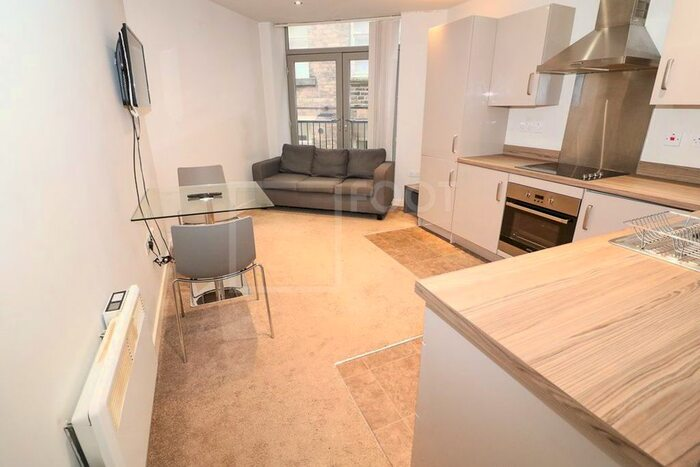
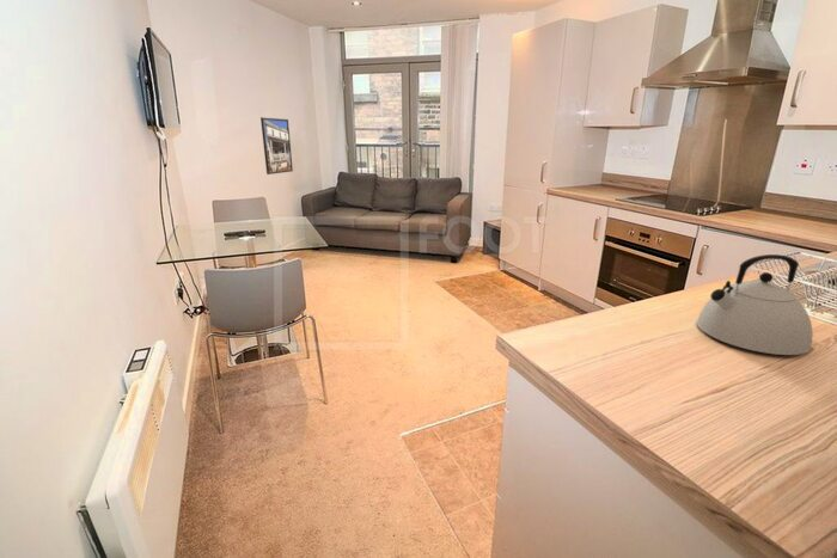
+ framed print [259,116,294,176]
+ kettle [696,253,813,356]
